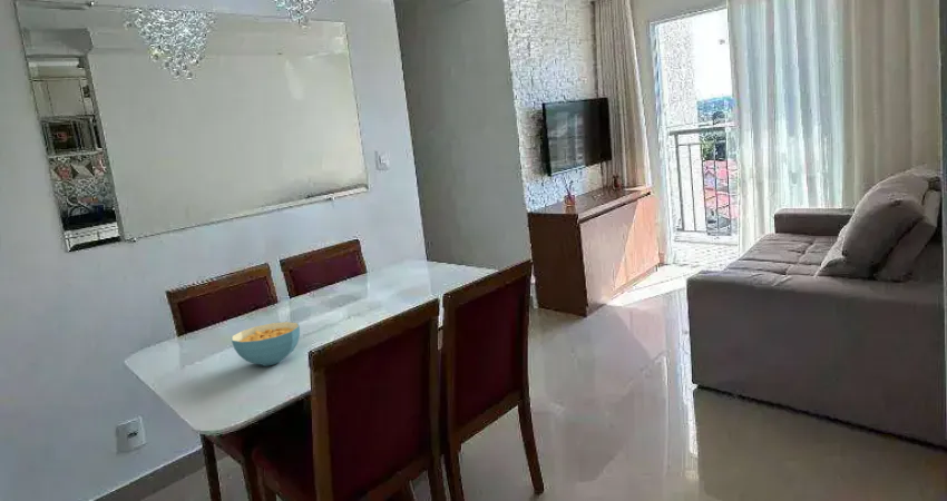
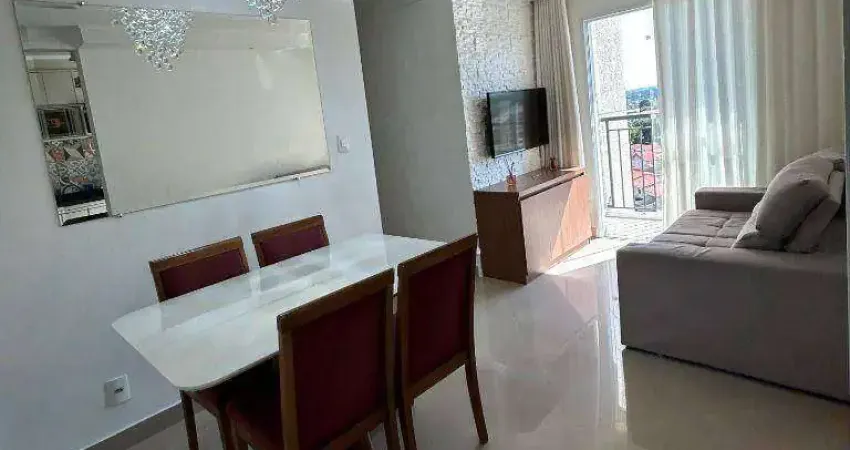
- cereal bowl [231,321,301,367]
